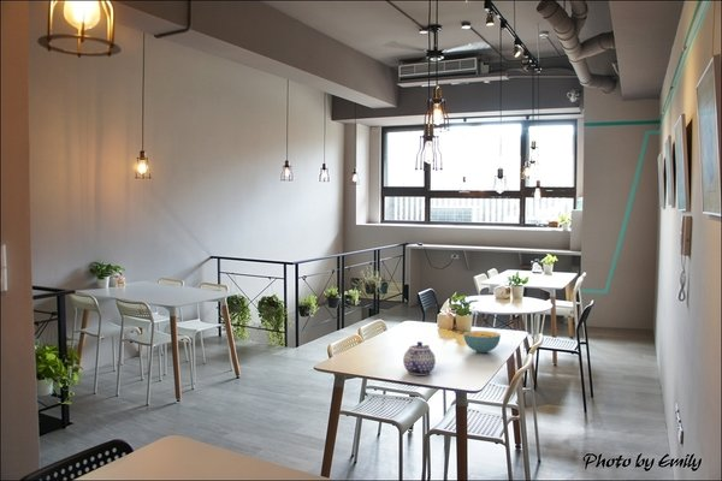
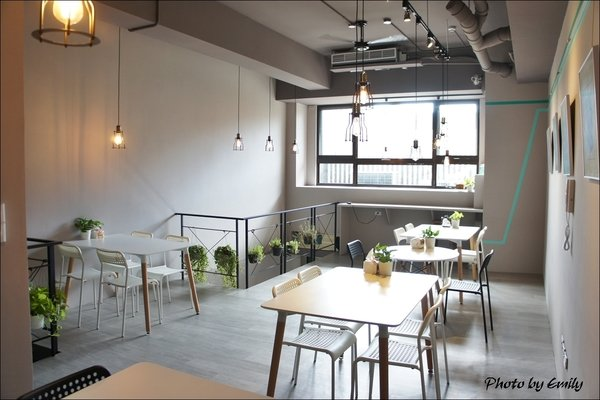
- teapot [402,340,437,376]
- cereal bowl [463,329,502,355]
